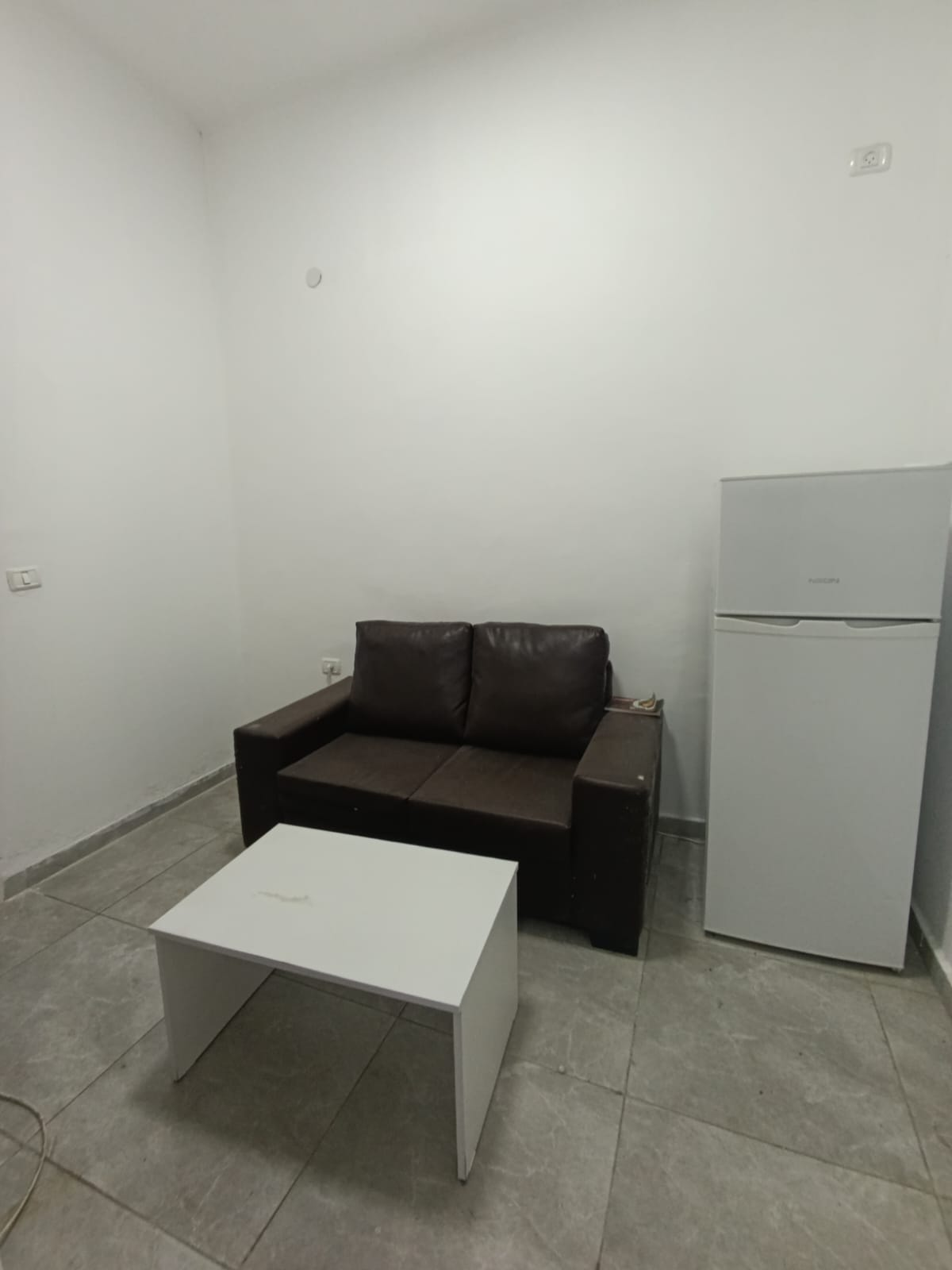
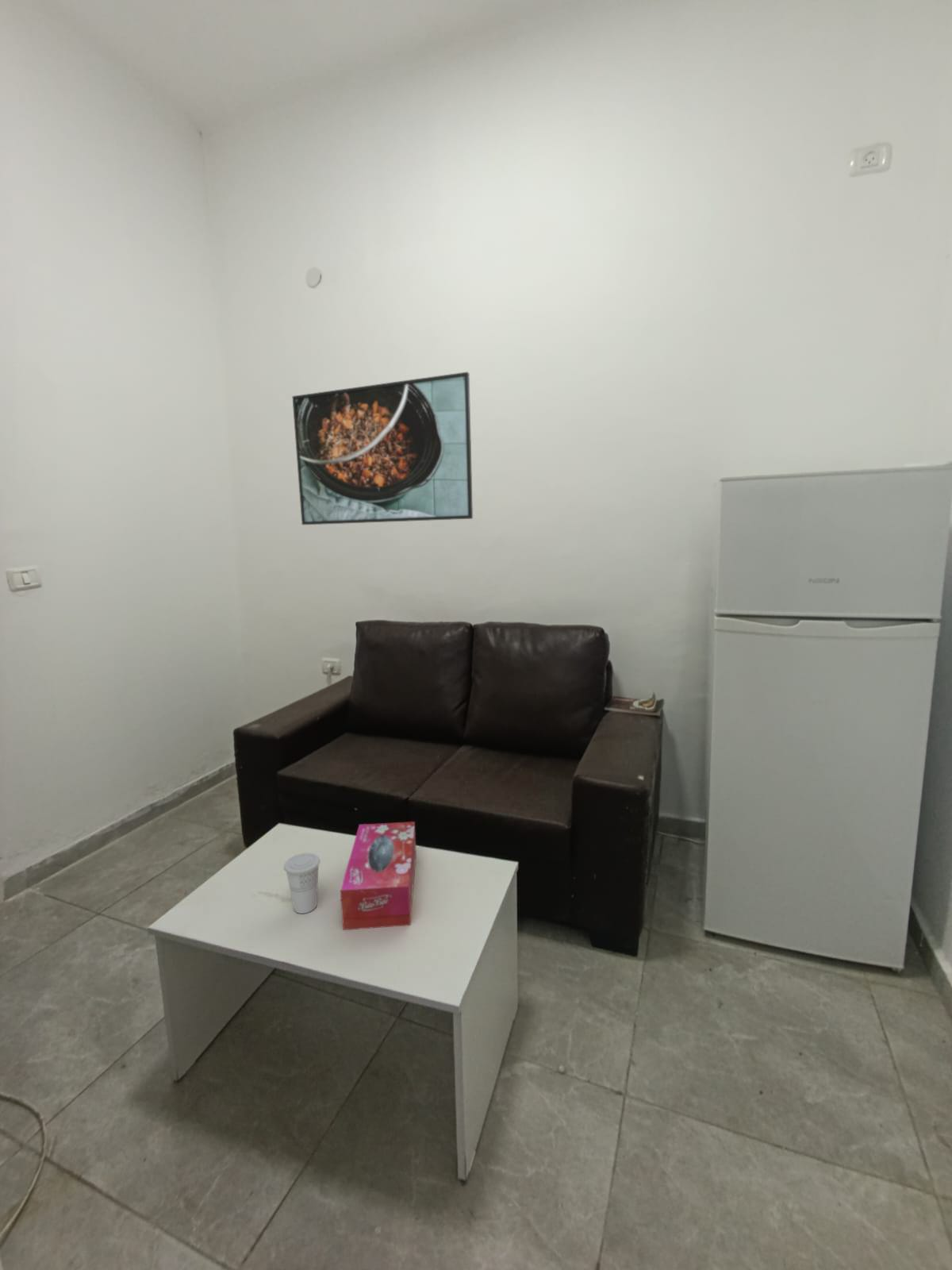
+ tissue box [340,821,417,931]
+ cup [283,852,321,914]
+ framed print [291,371,474,525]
